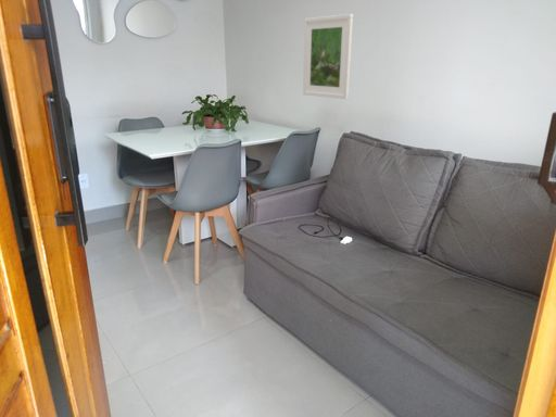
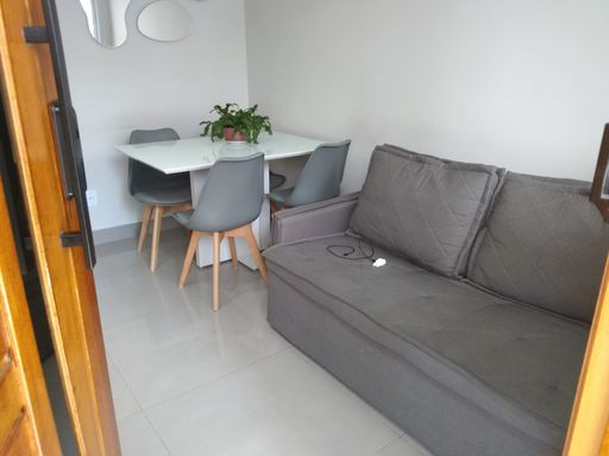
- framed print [302,13,354,100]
